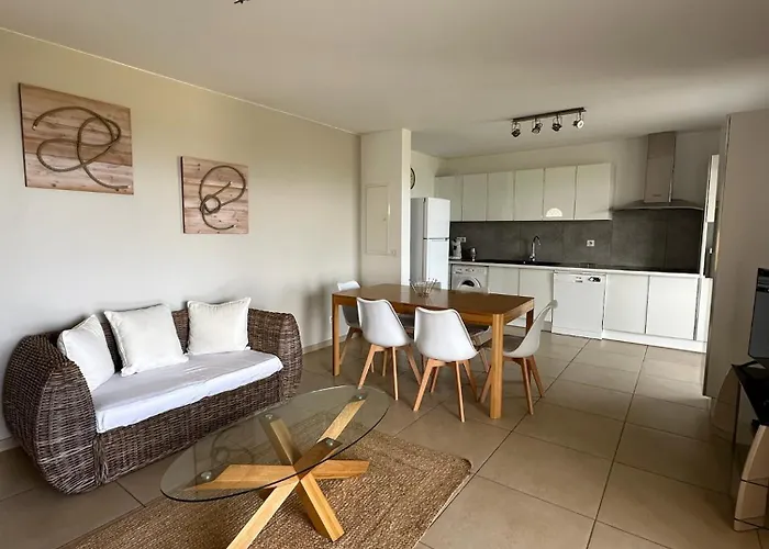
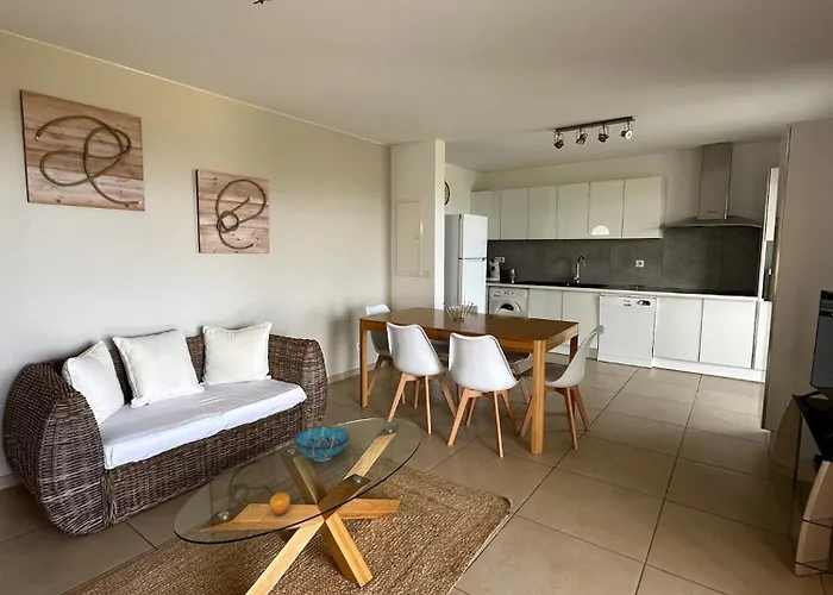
+ decorative bowl [293,426,350,463]
+ fruit [269,491,292,516]
